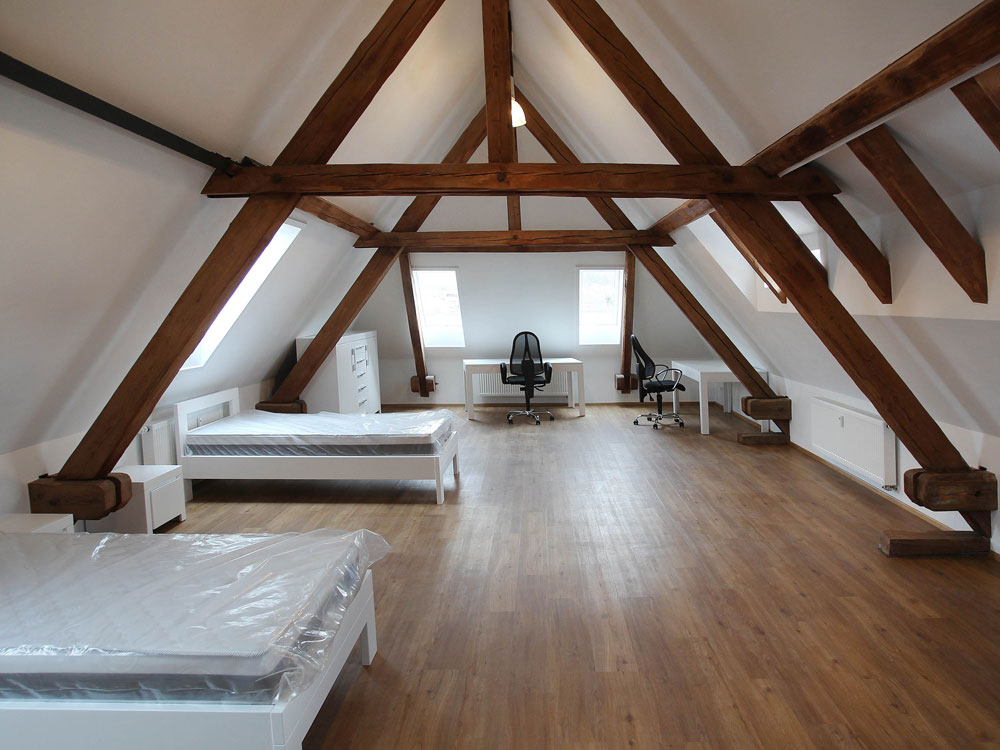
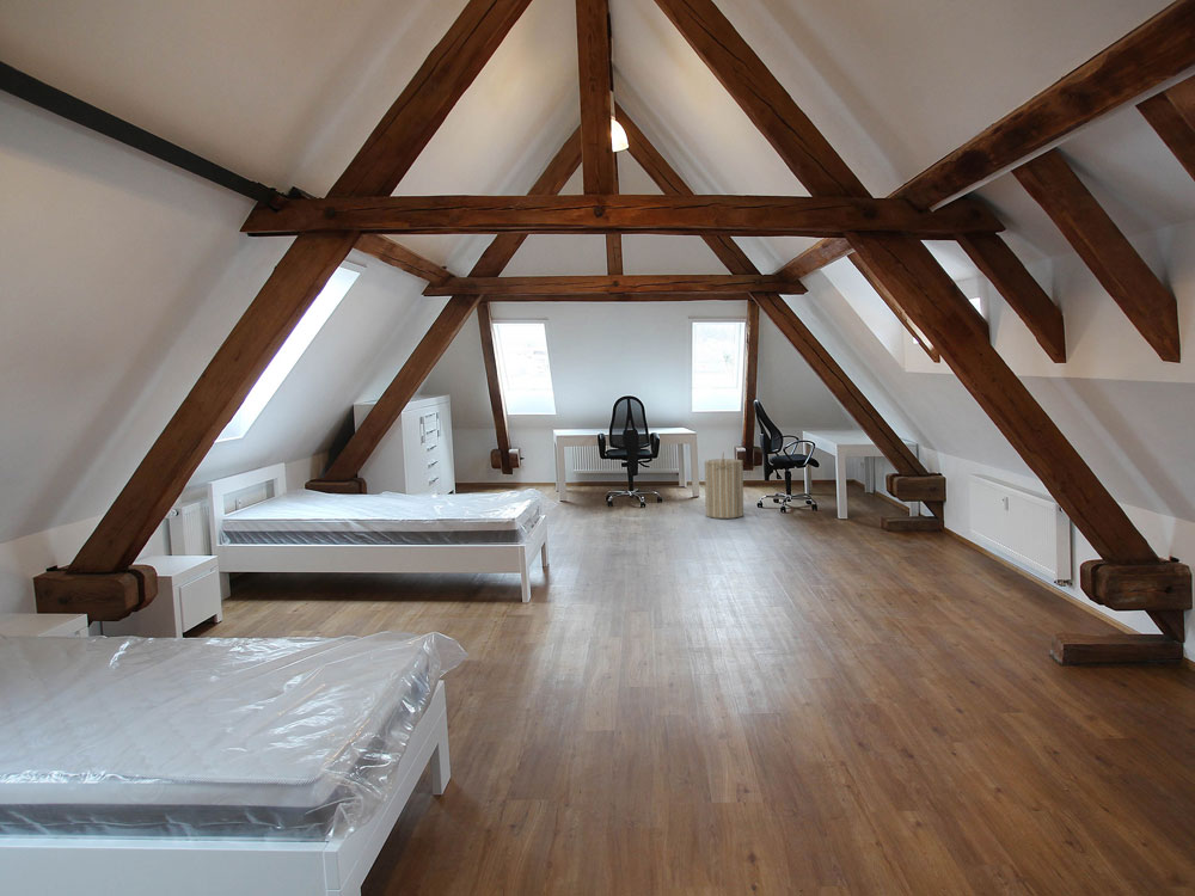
+ laundry hamper [704,450,744,520]
